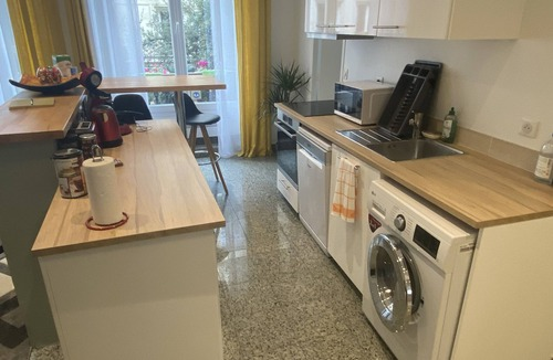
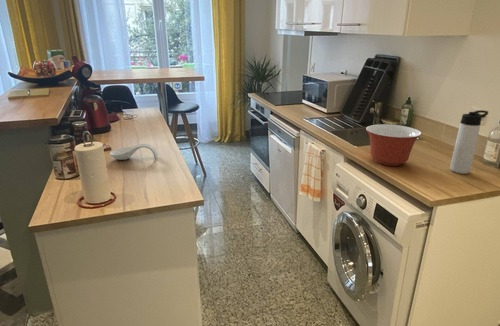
+ spoon rest [109,143,159,161]
+ thermos bottle [449,109,489,175]
+ mixing bowl [365,124,422,167]
